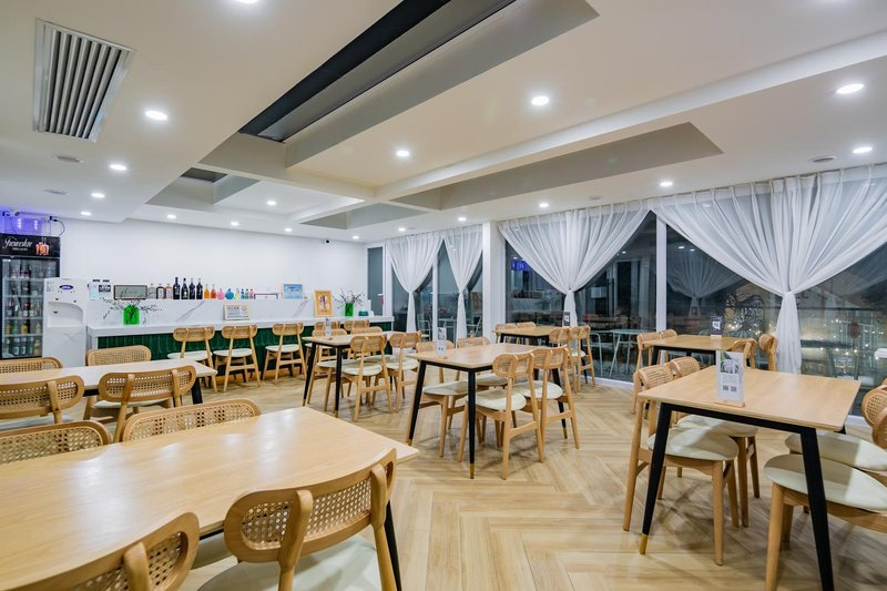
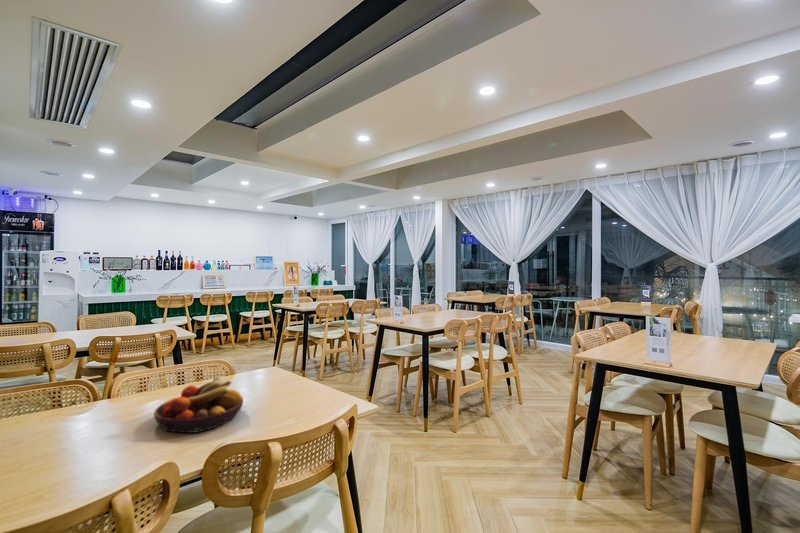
+ fruit bowl [153,375,244,434]
